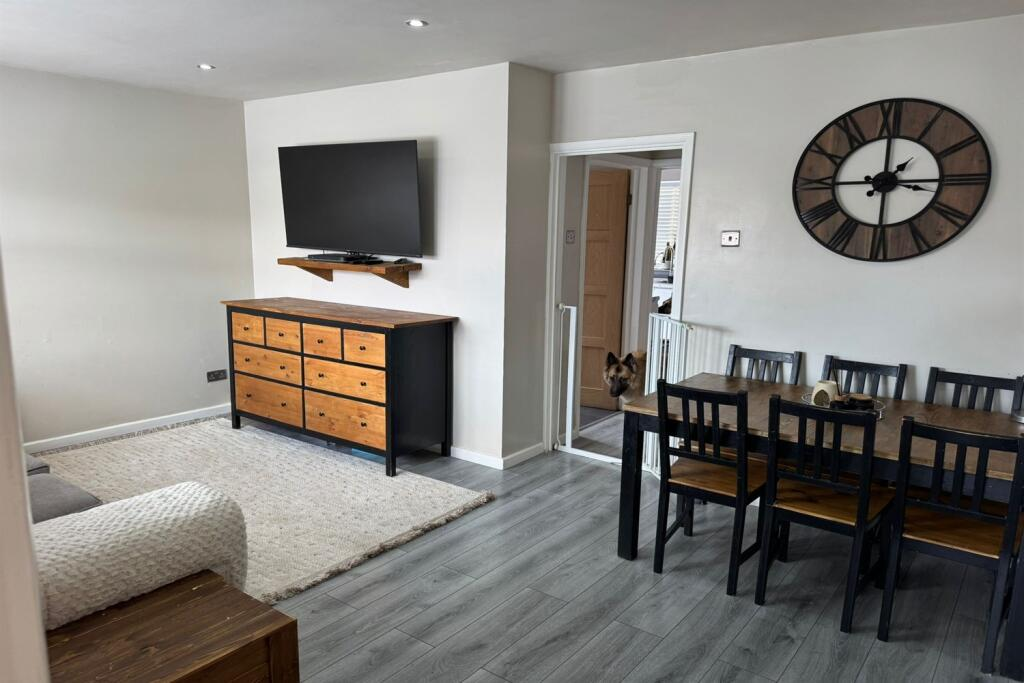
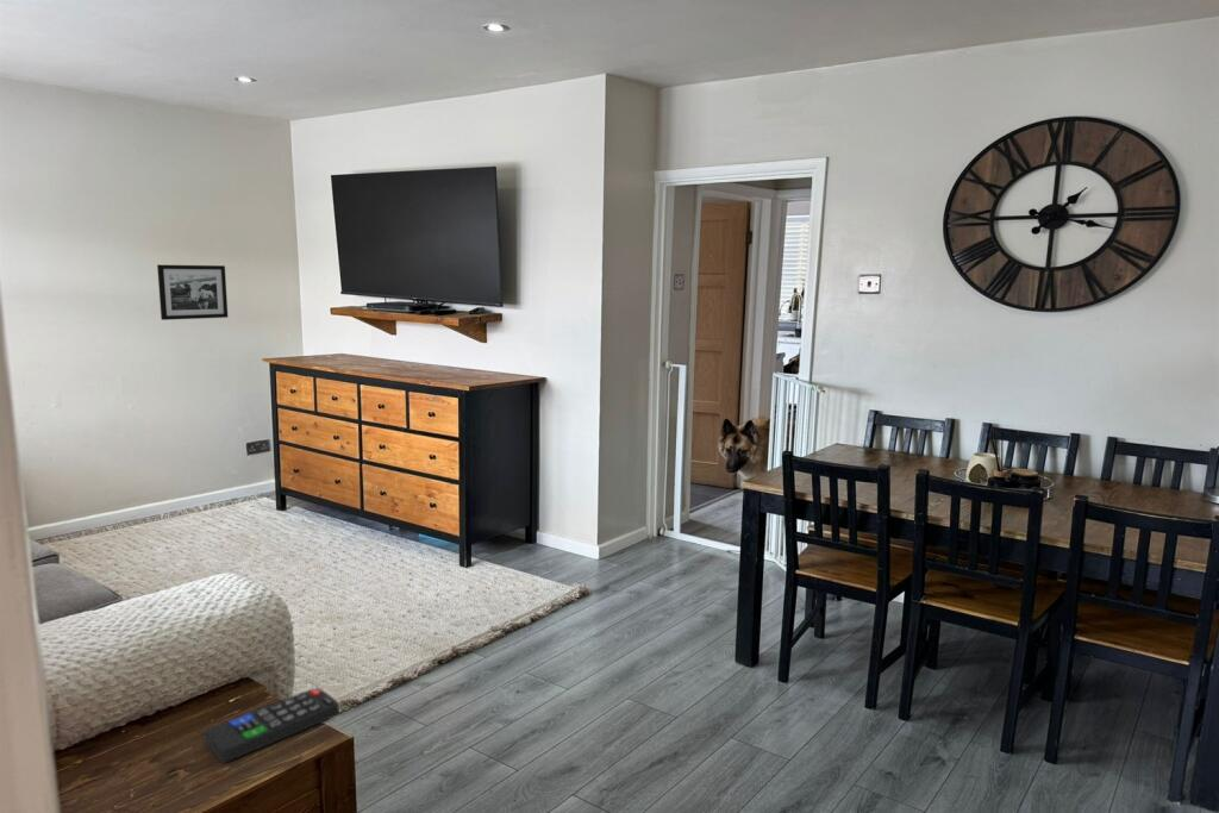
+ picture frame [156,263,229,321]
+ remote control [204,687,340,763]
